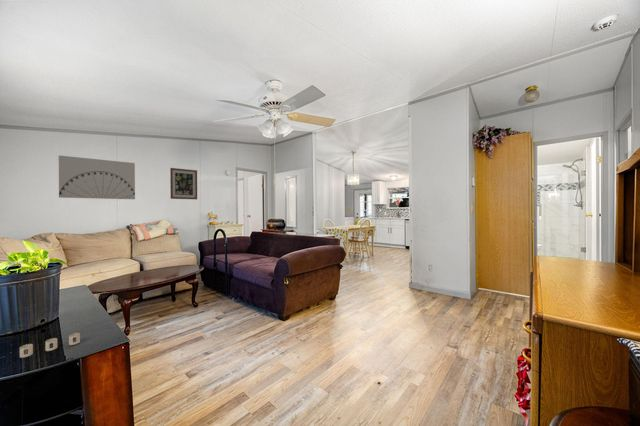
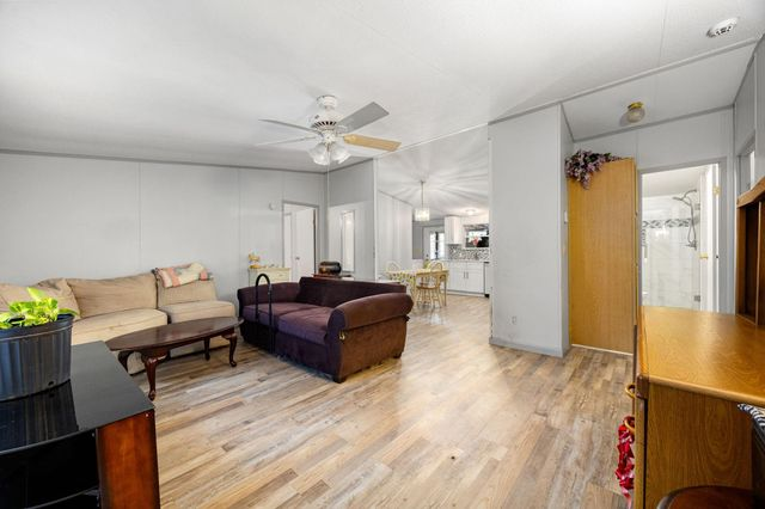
- wall art [58,155,136,200]
- wall art [169,167,198,200]
- candle [19,332,81,359]
